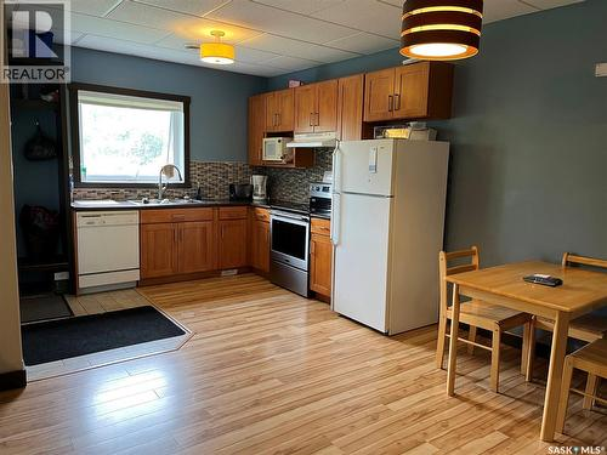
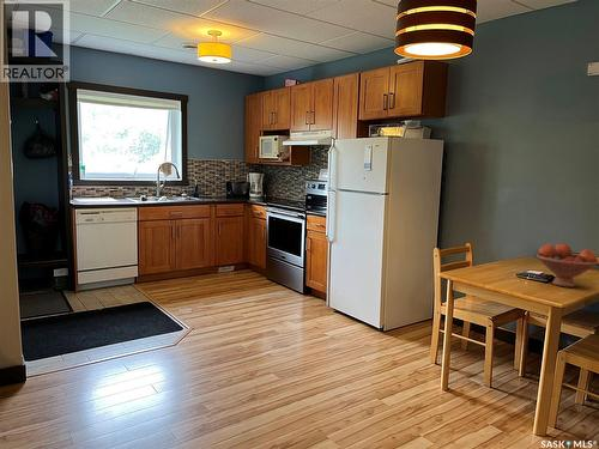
+ fruit bowl [536,243,599,289]
